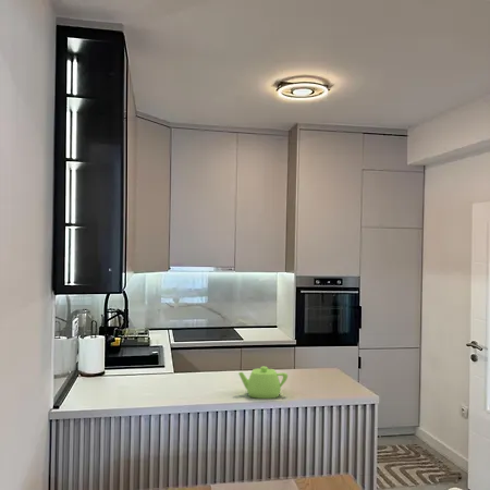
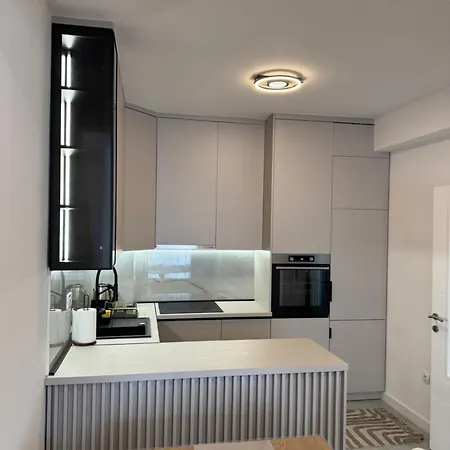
- teapot [237,366,289,400]
